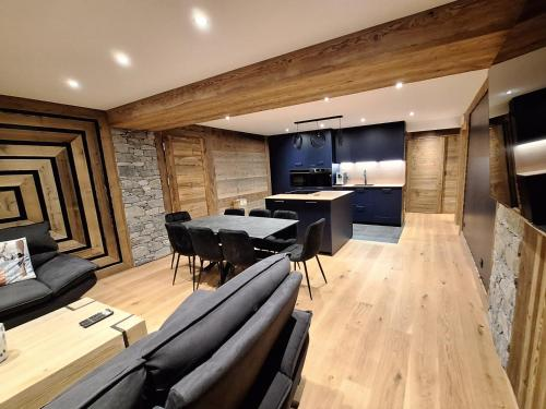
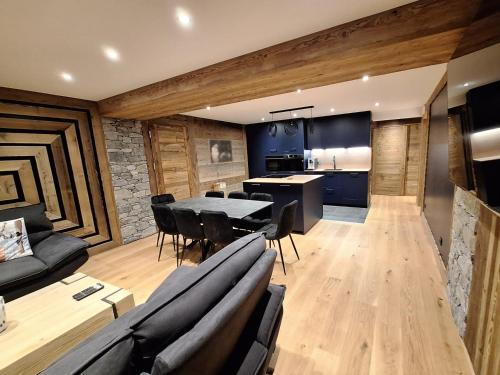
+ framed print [207,138,234,165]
